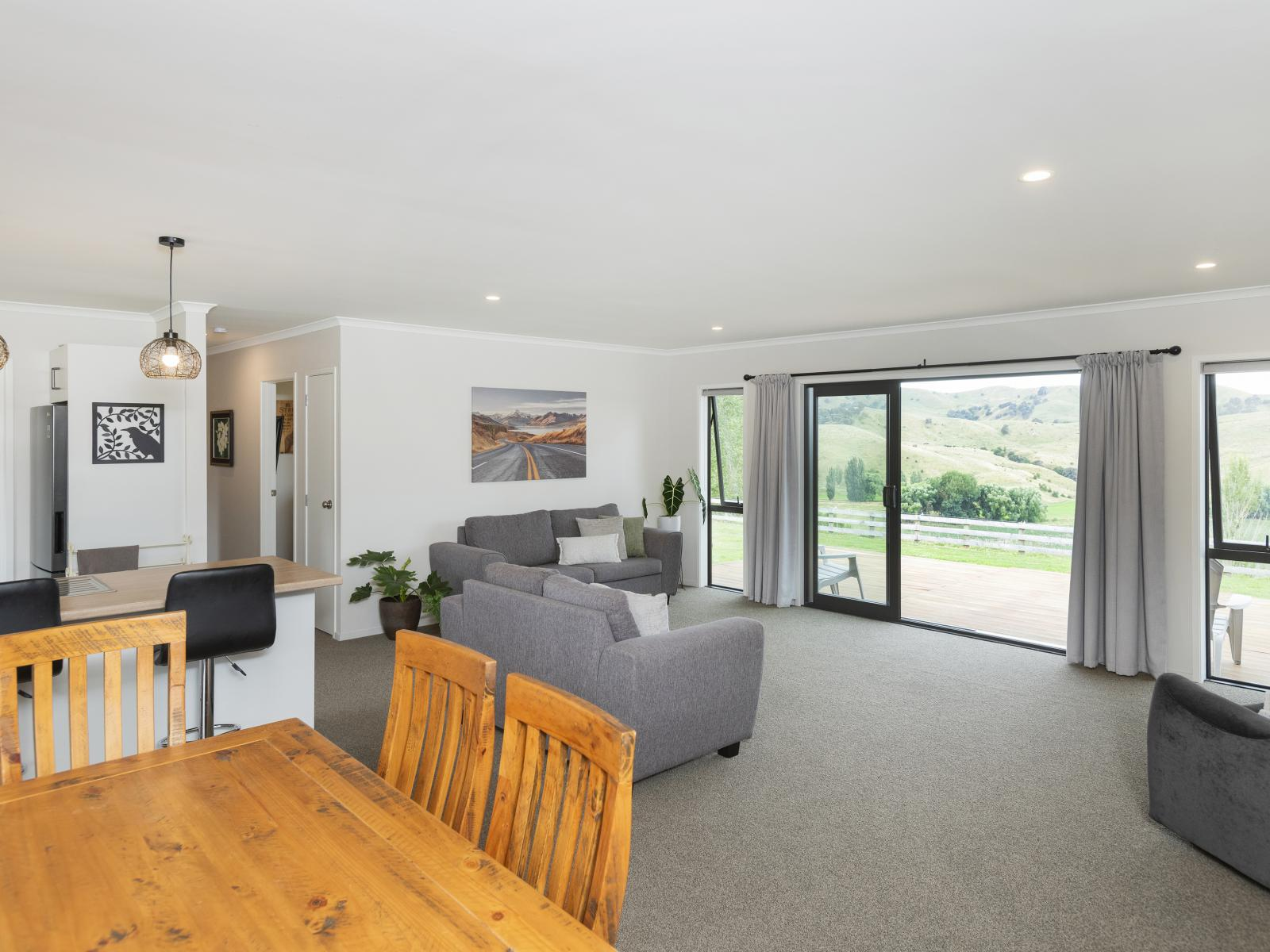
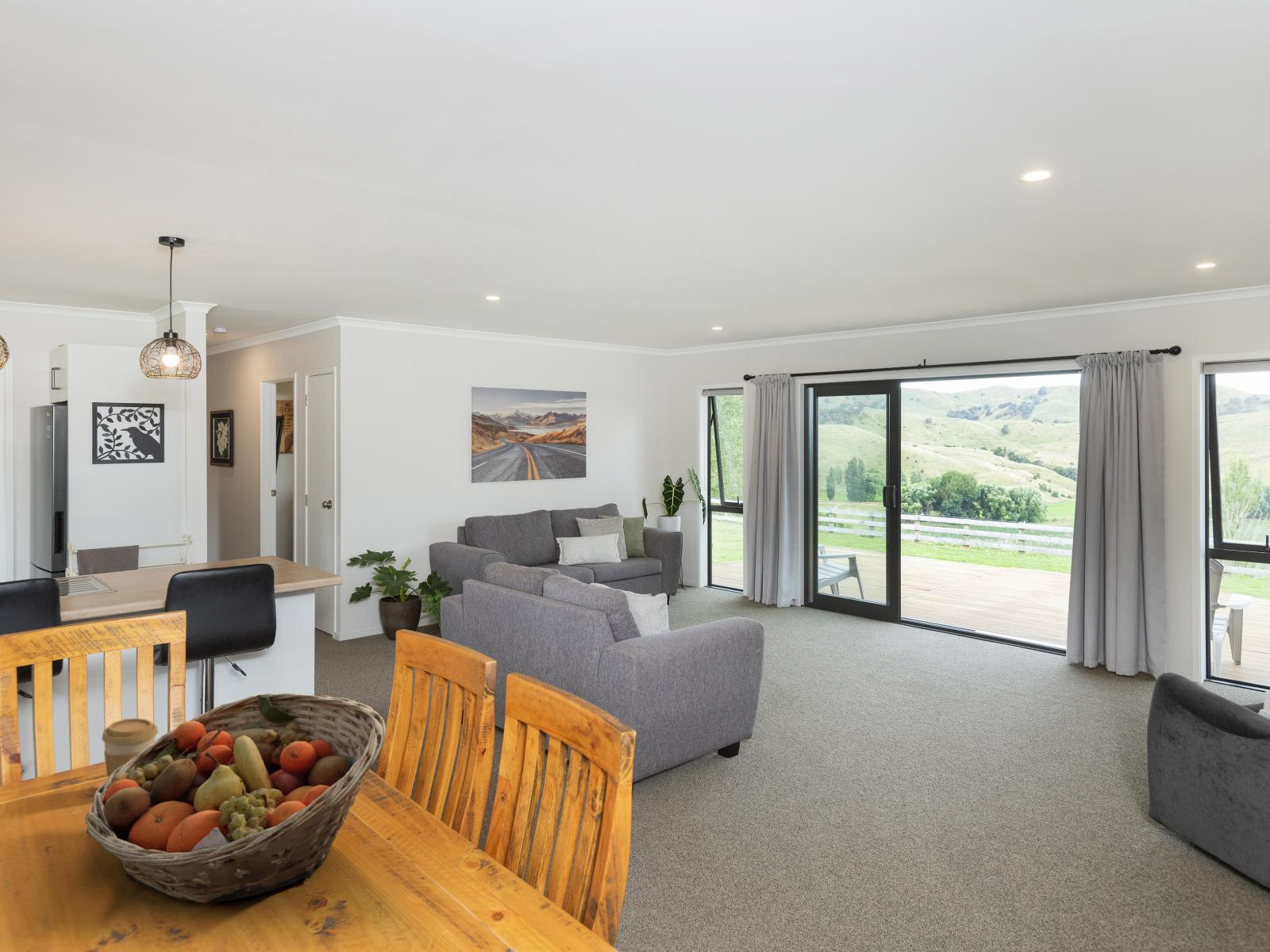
+ coffee cup [101,717,159,779]
+ fruit basket [84,693,387,904]
